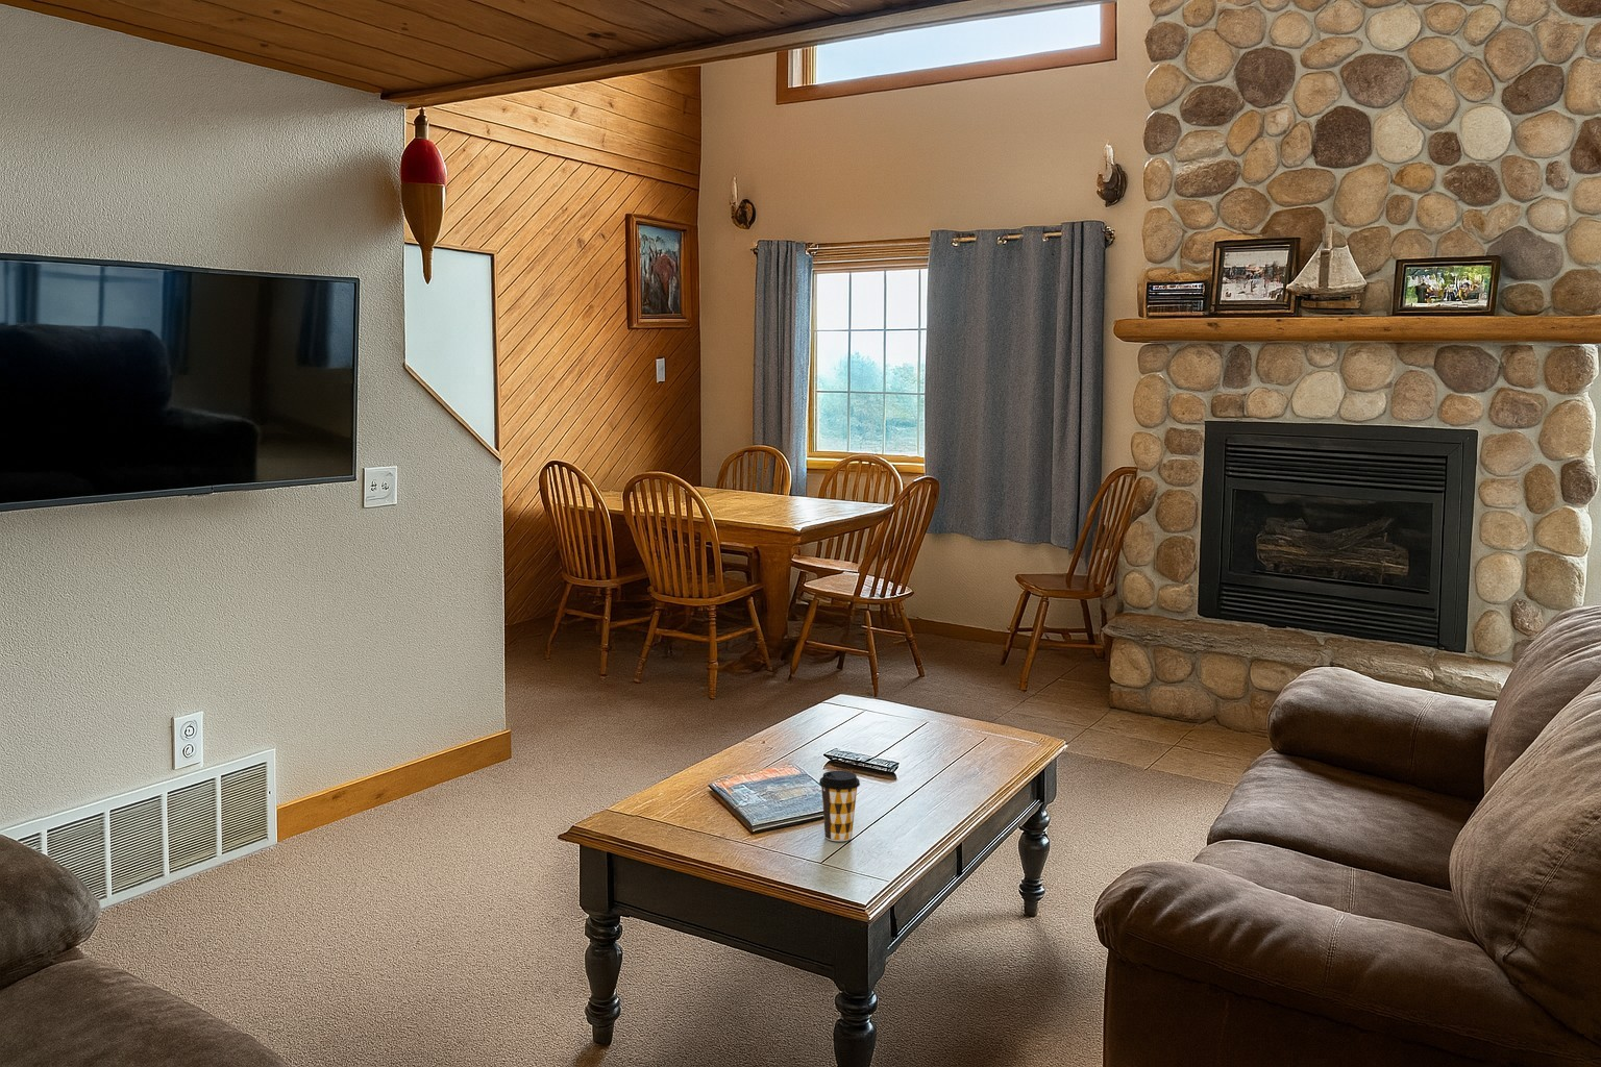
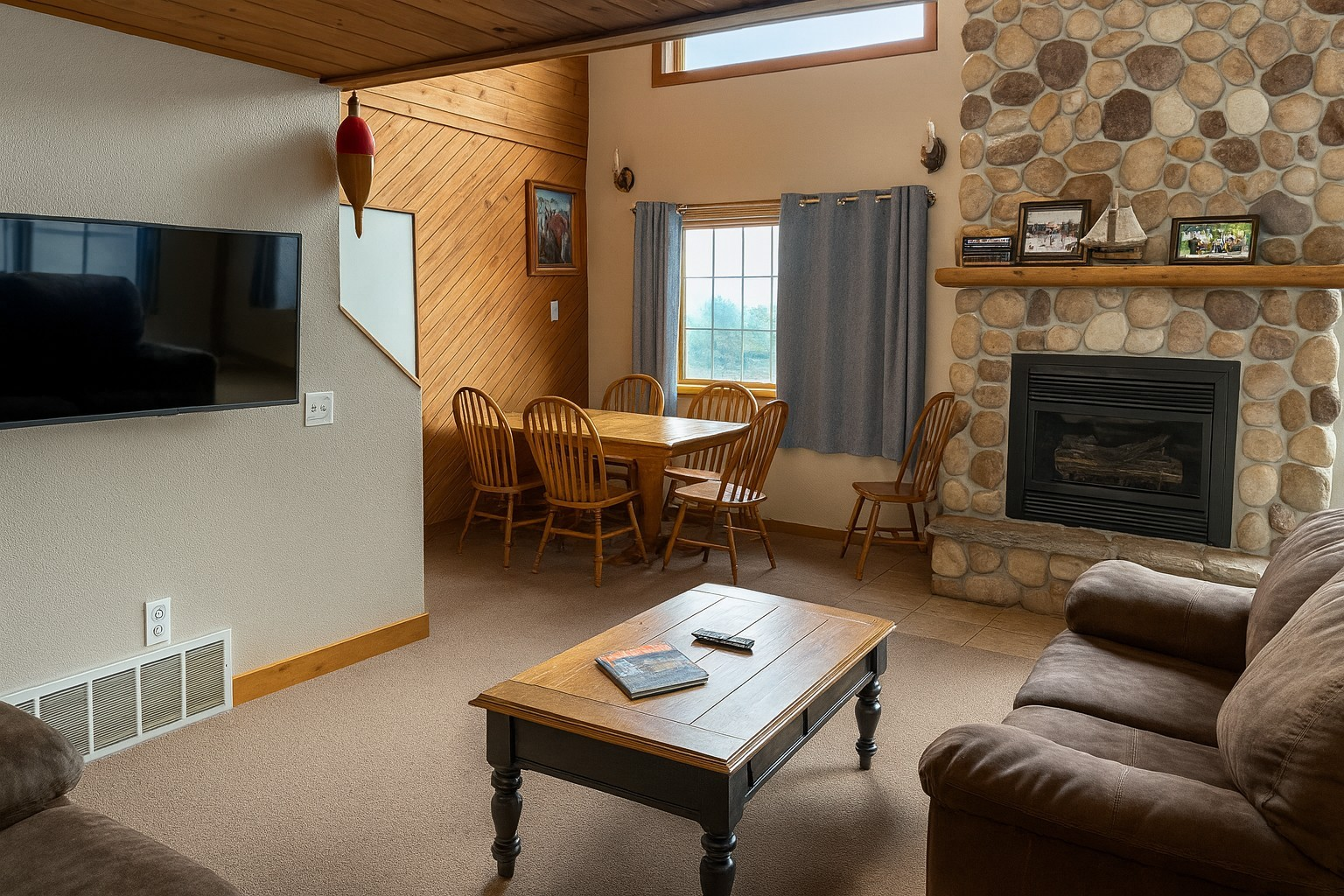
- coffee cup [818,770,861,842]
